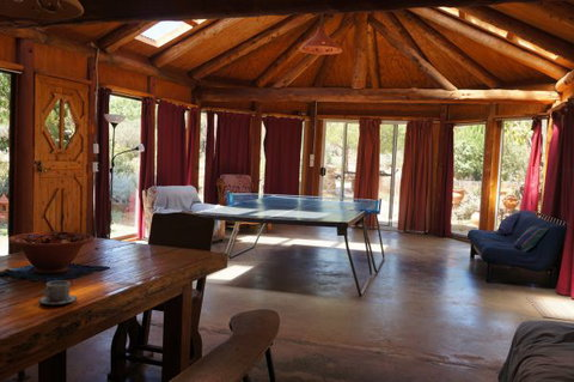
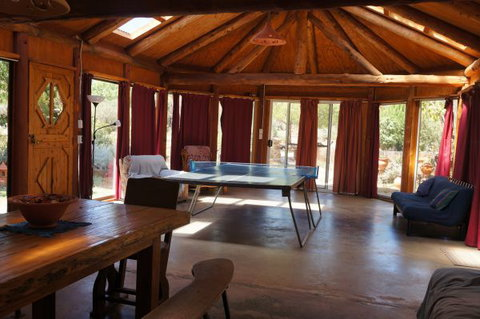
- cup [37,280,78,307]
